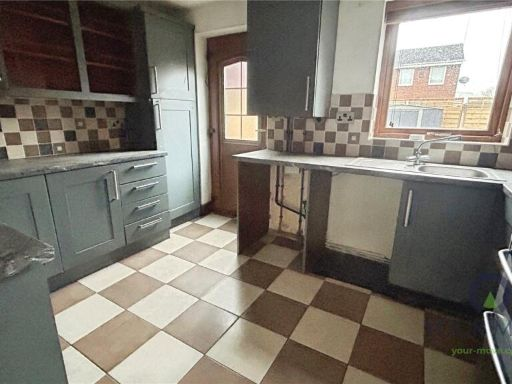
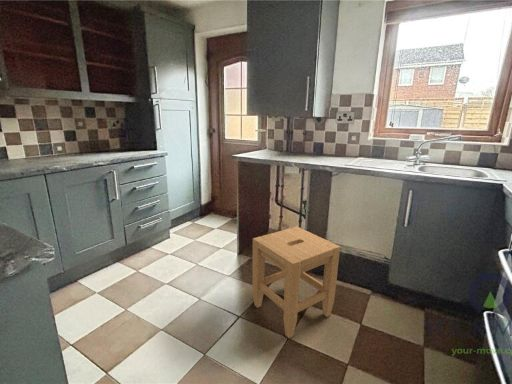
+ stool [251,226,341,339]
